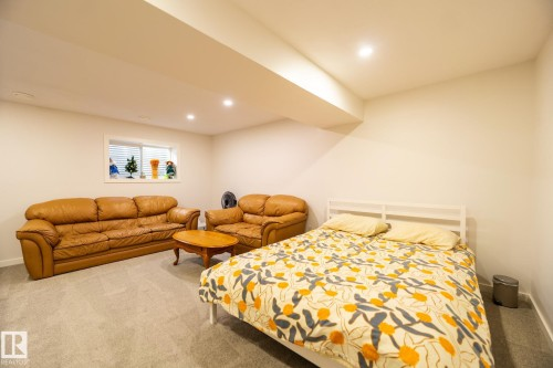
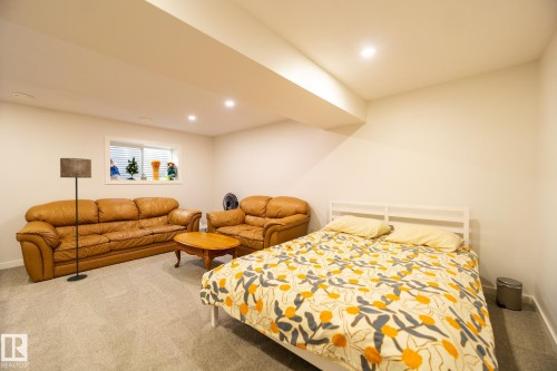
+ floor lamp [59,157,92,282]
